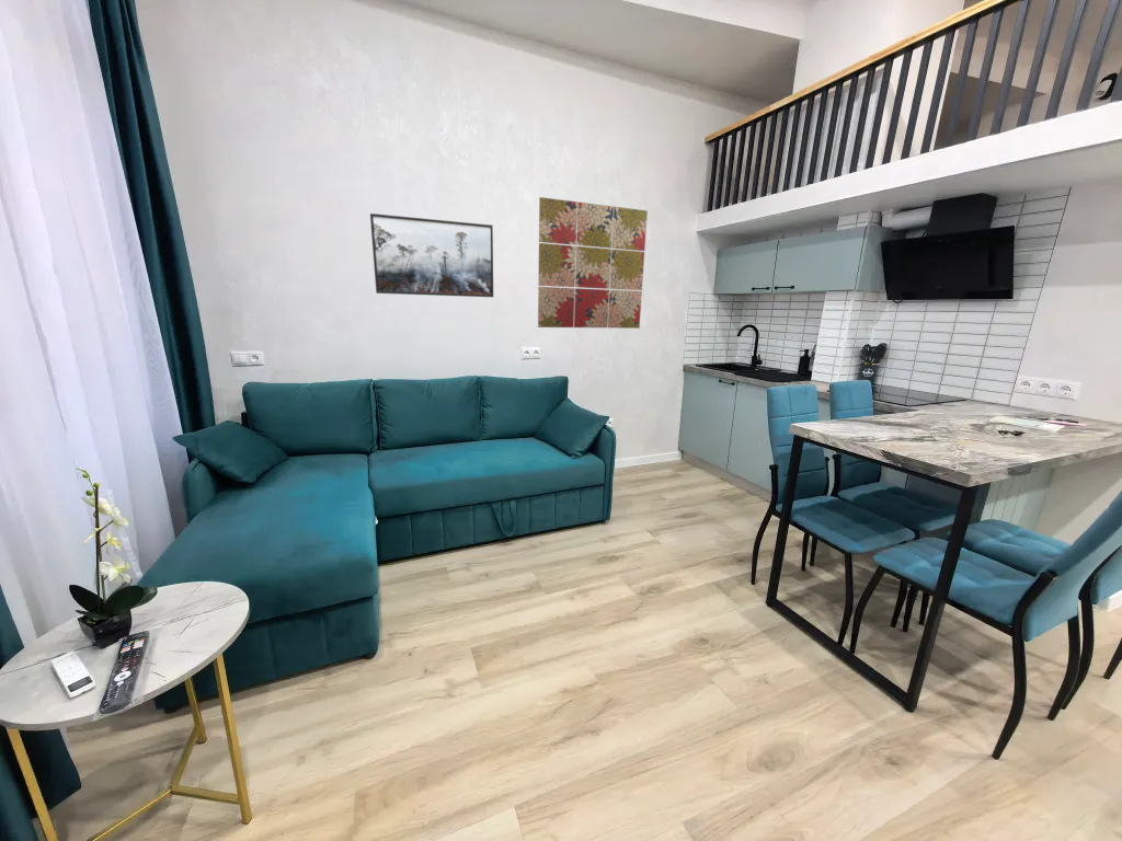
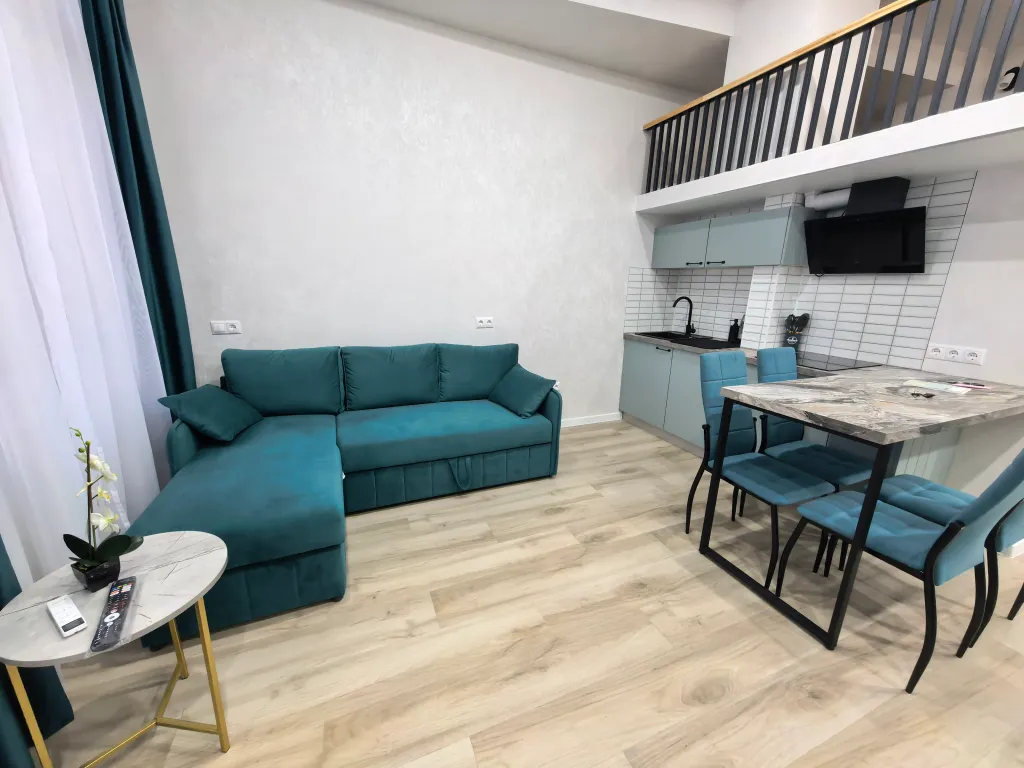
- wall art [537,196,649,330]
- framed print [369,212,494,298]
